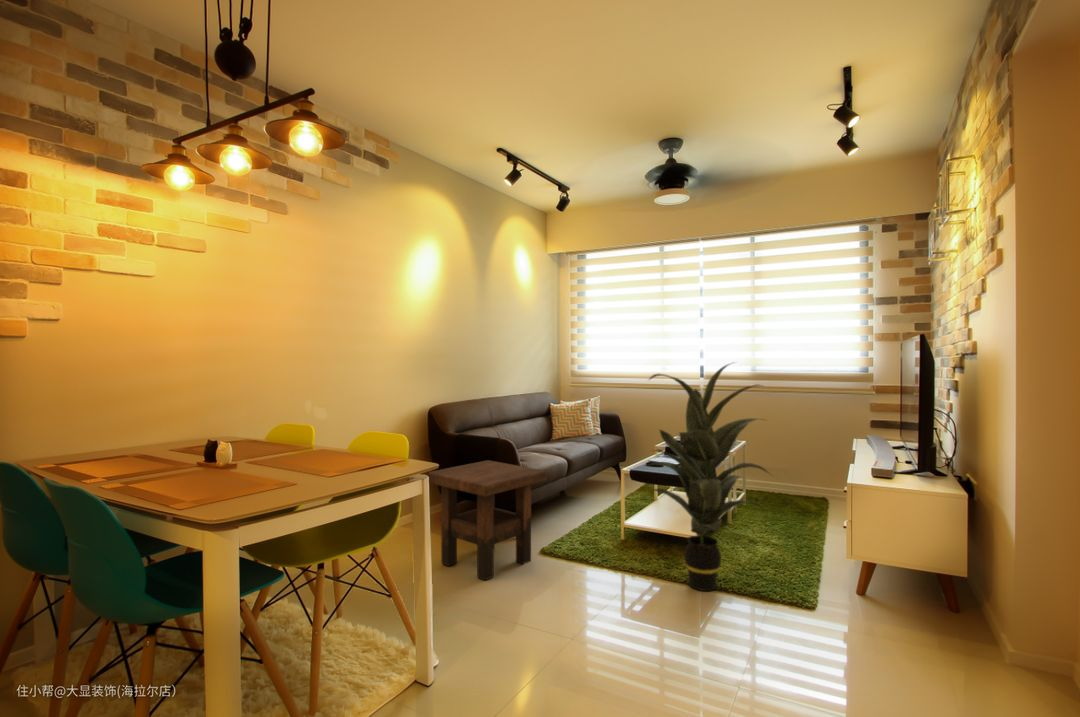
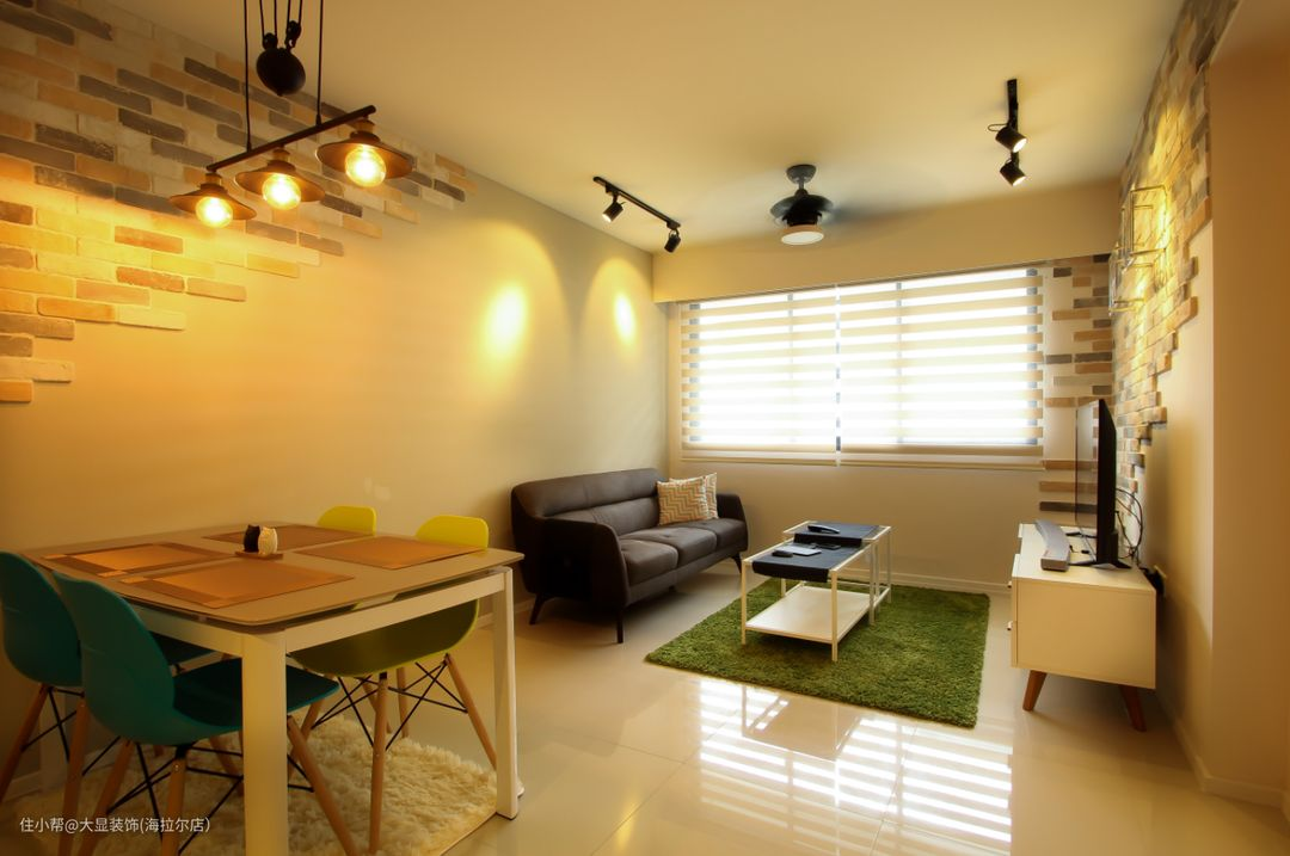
- side table [427,459,548,581]
- indoor plant [644,361,774,592]
